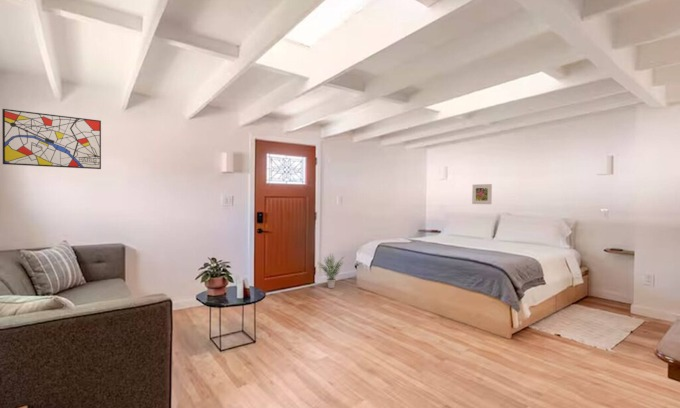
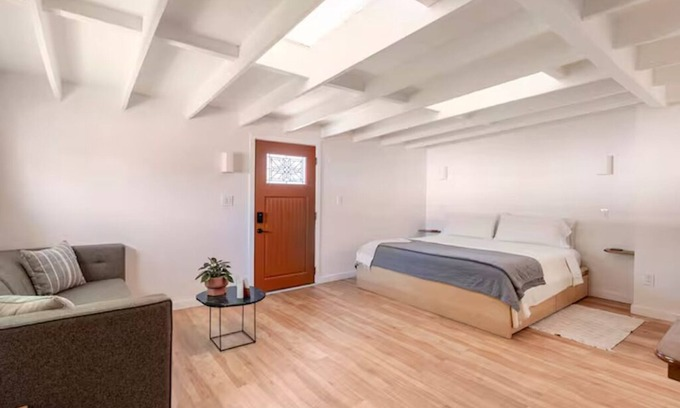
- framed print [471,183,493,205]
- potted plant [317,252,346,289]
- wall art [1,108,102,170]
